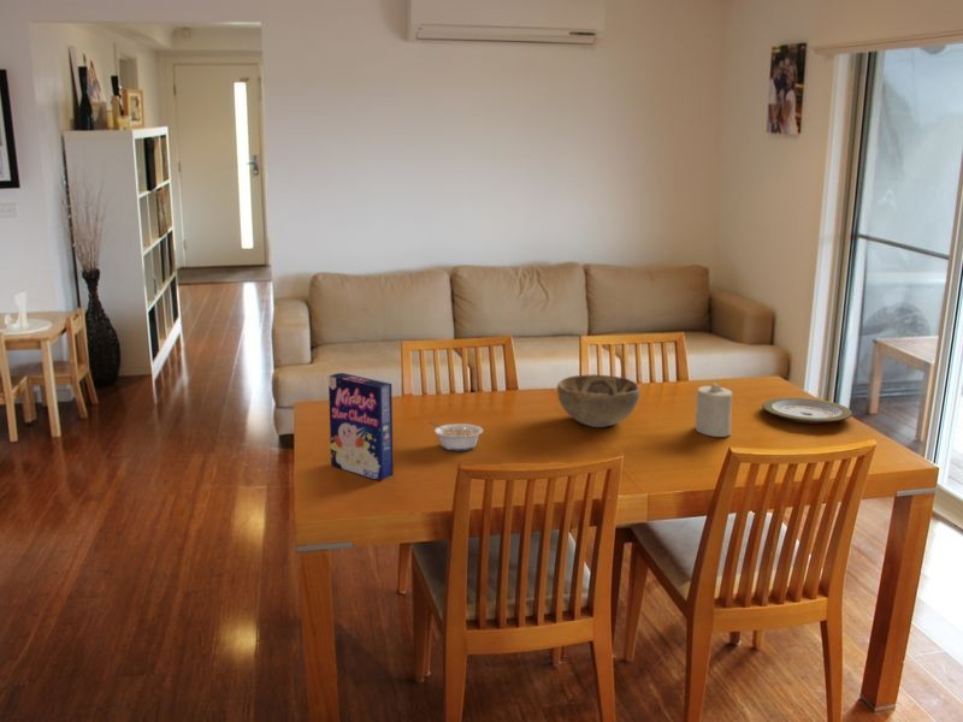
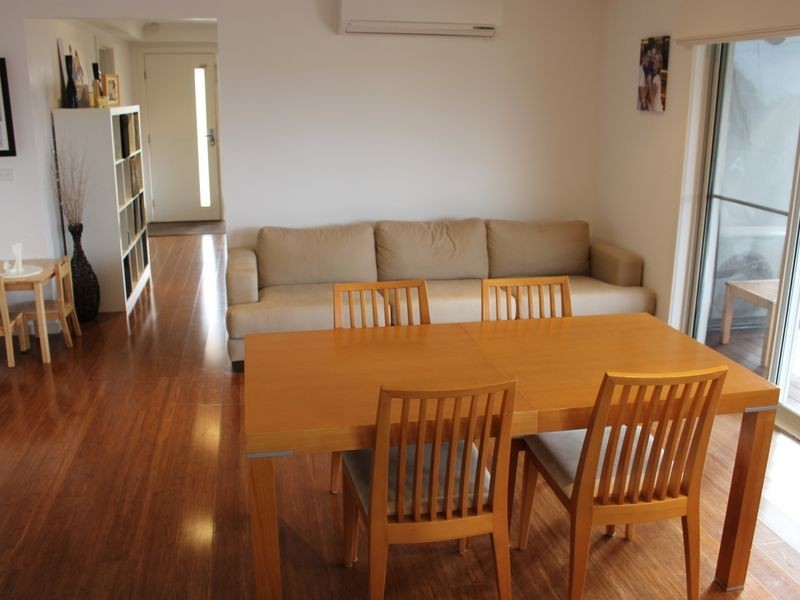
- decorative bowl [556,373,640,428]
- legume [427,421,484,452]
- cereal box [327,372,394,481]
- plate [761,396,853,425]
- candle [695,380,733,438]
